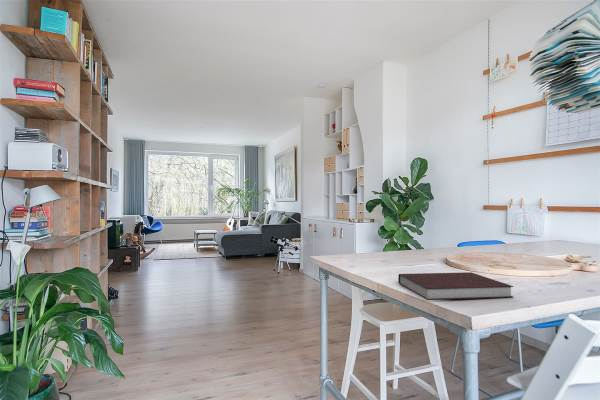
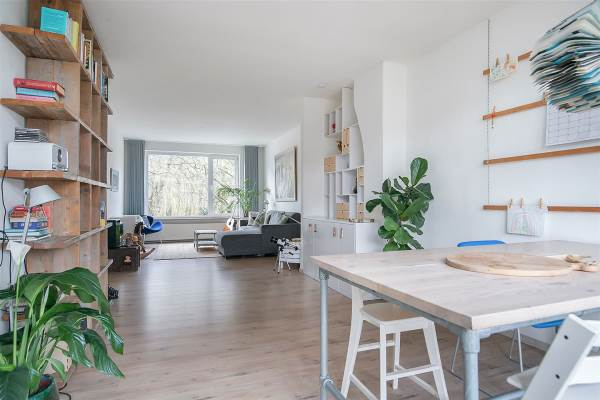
- notebook [397,271,514,301]
